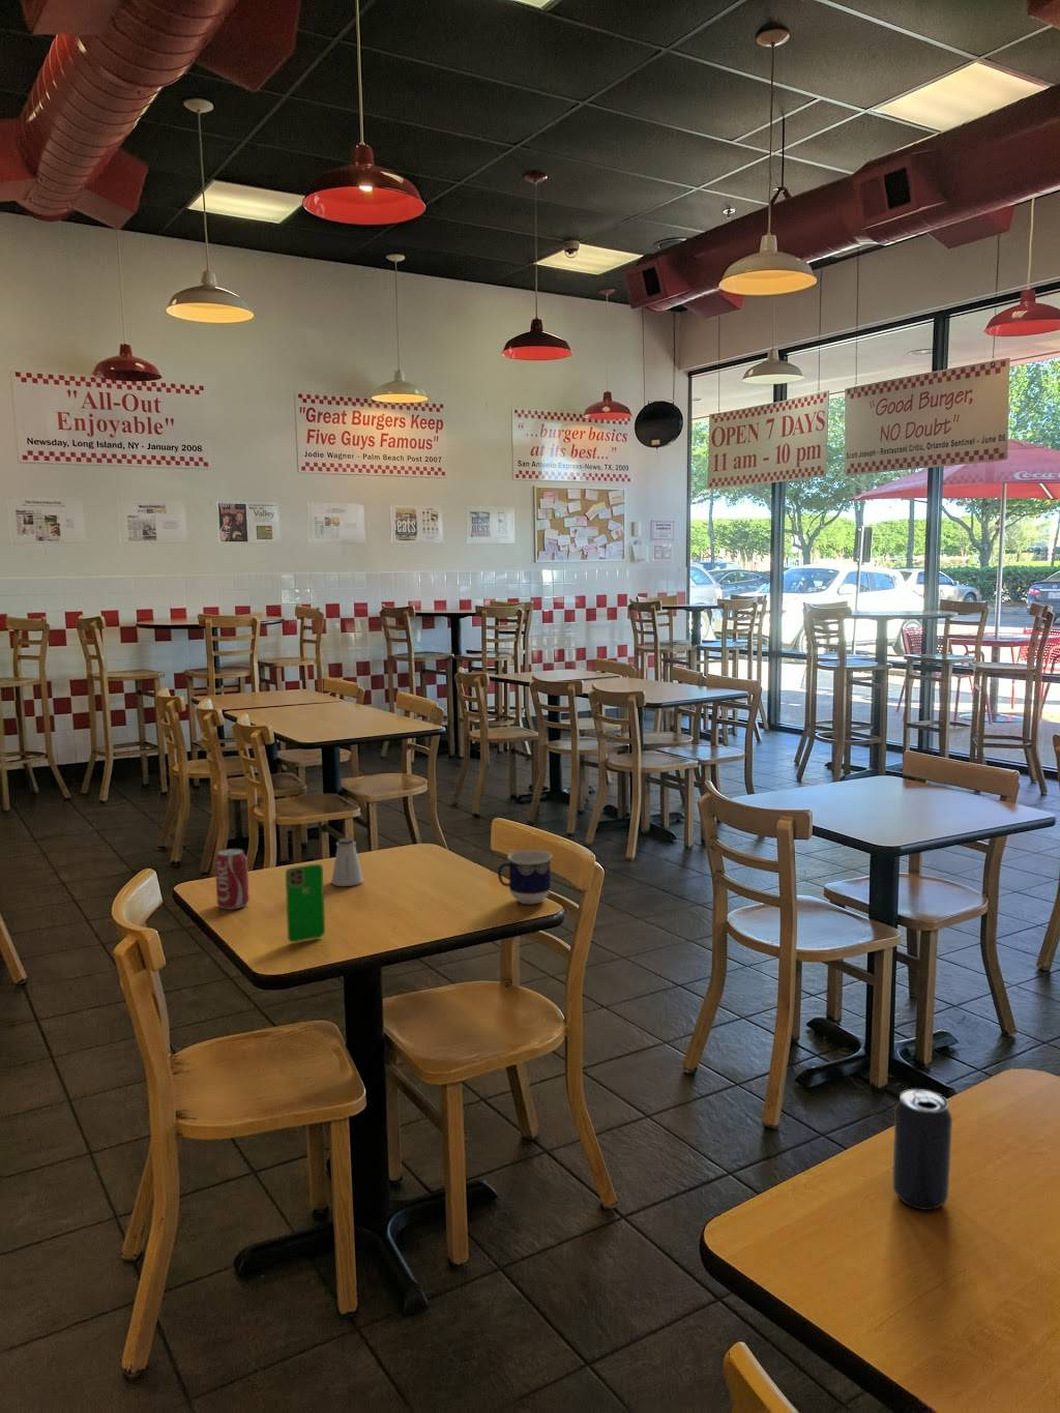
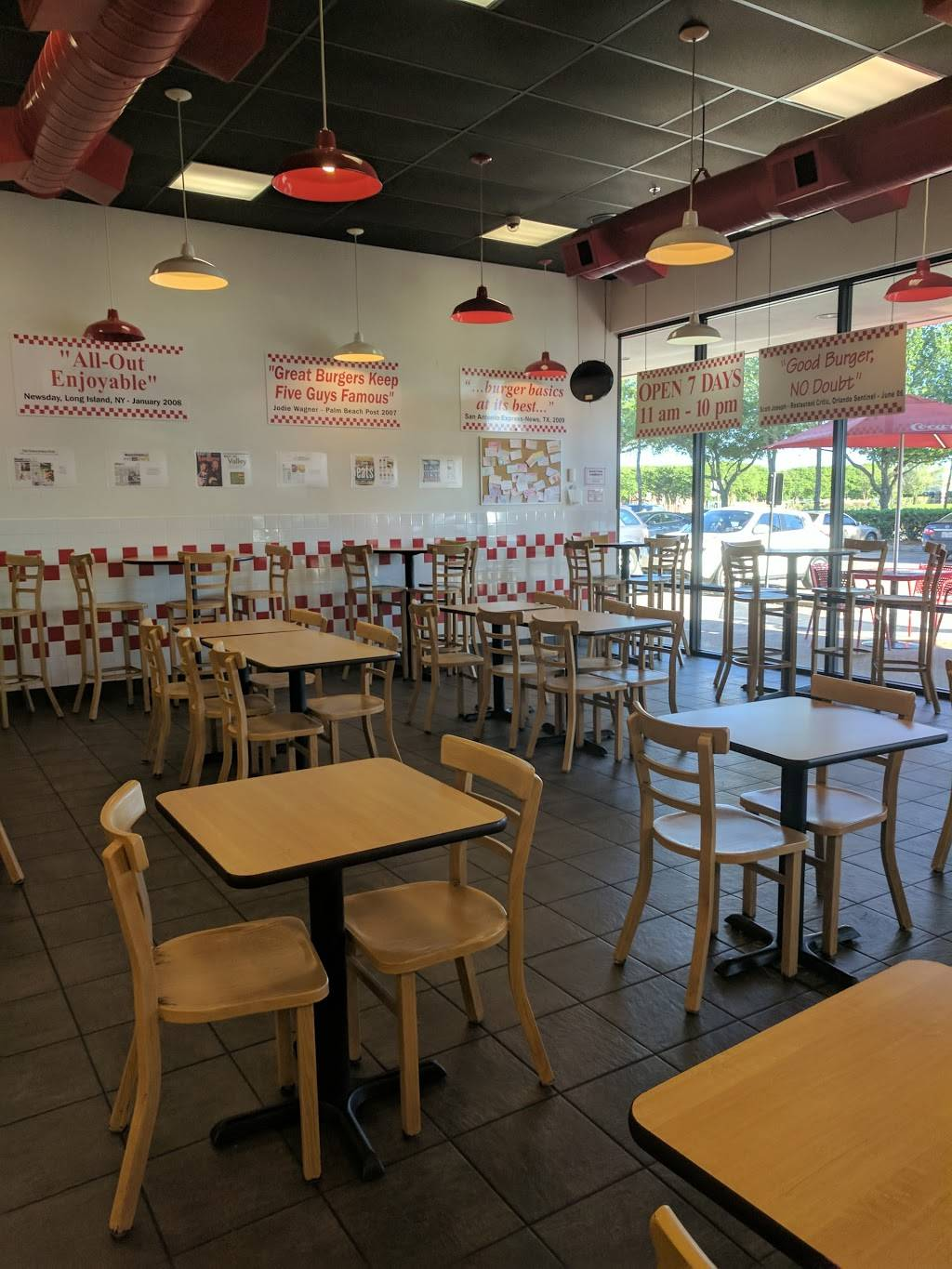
- beverage can [214,847,251,911]
- beverage can [891,1088,953,1211]
- saltshaker [331,837,364,887]
- cup [497,848,552,905]
- smartphone [285,862,326,943]
